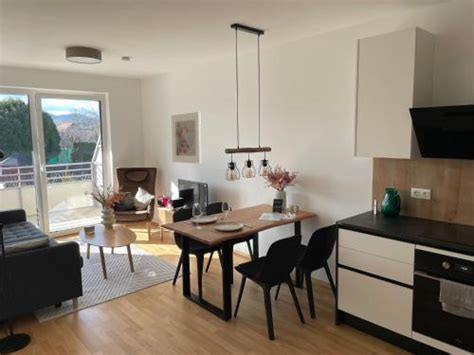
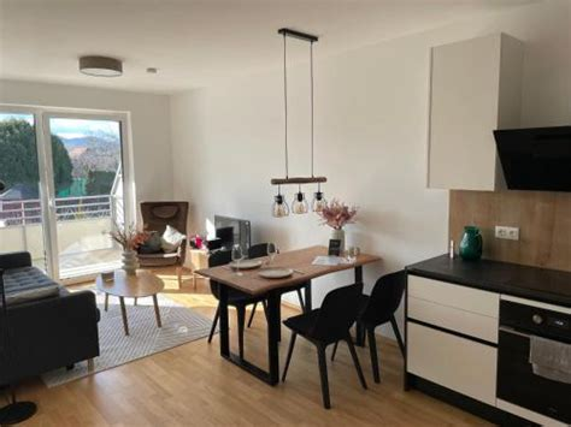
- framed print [170,111,202,165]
